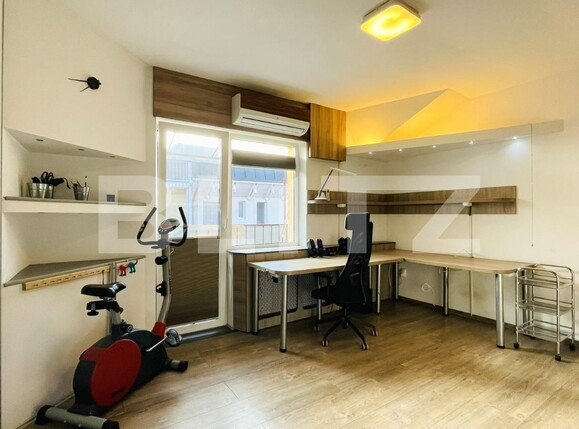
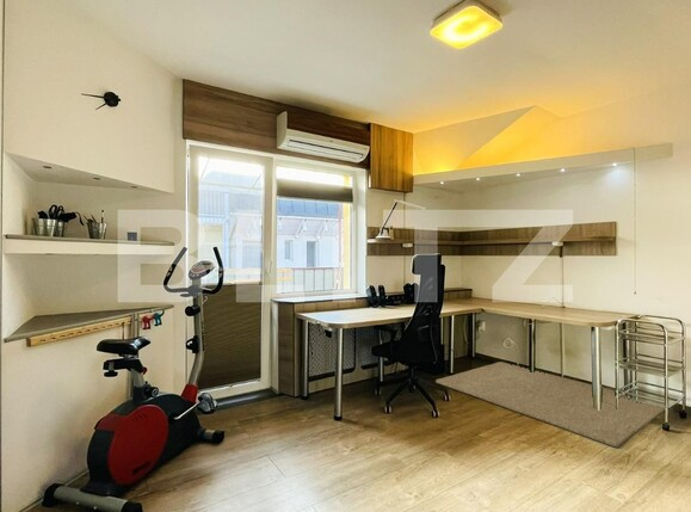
+ rug [434,360,666,449]
